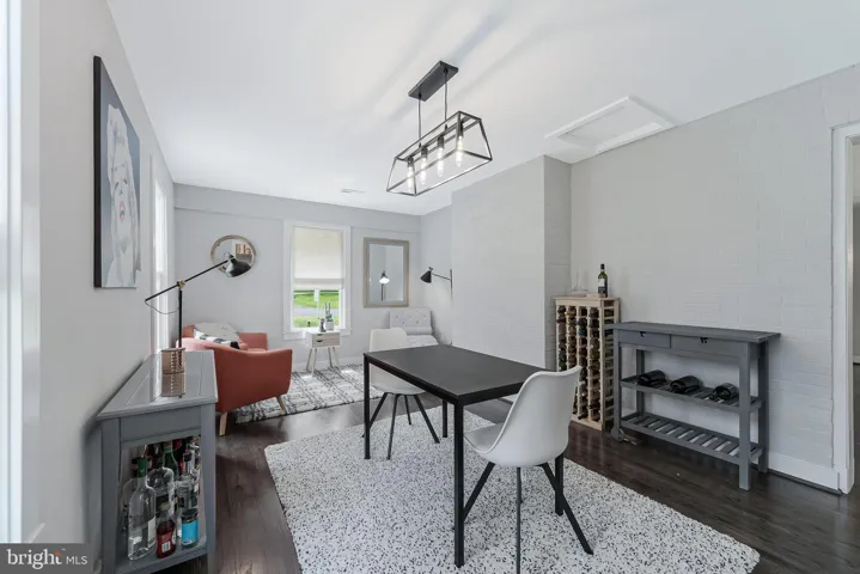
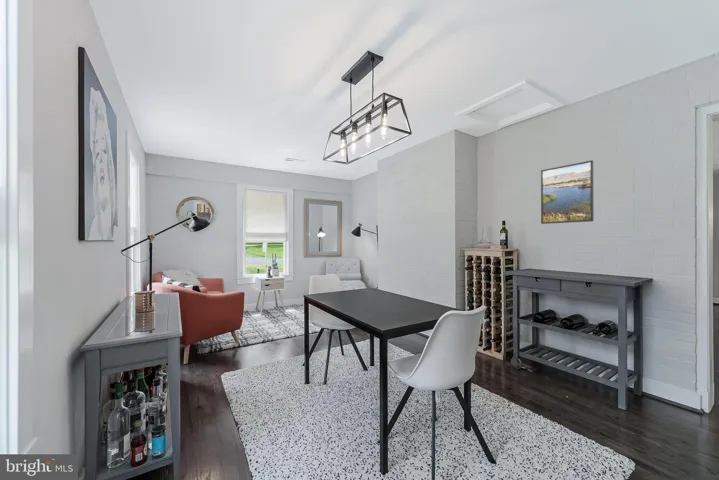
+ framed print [540,159,595,225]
